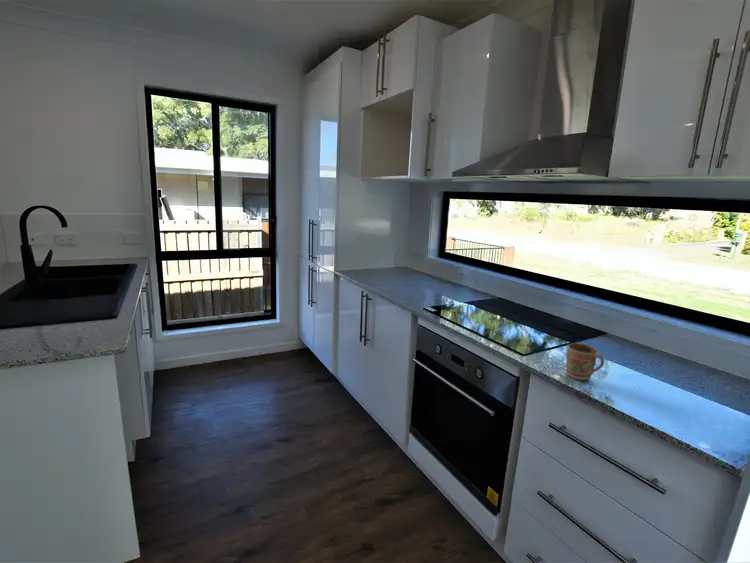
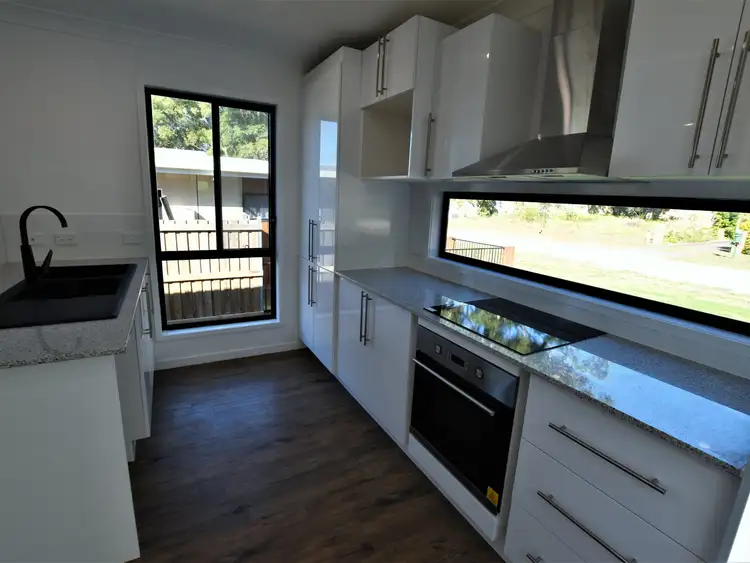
- mug [565,342,605,381]
